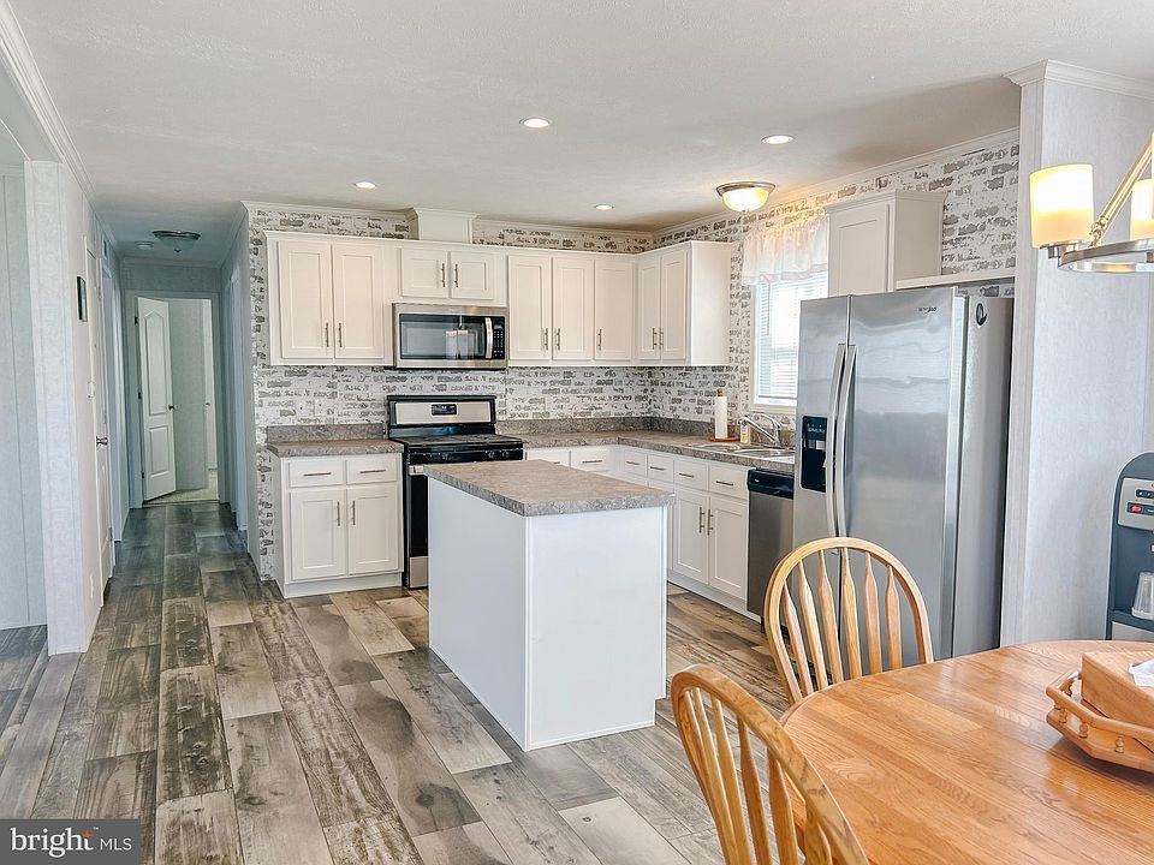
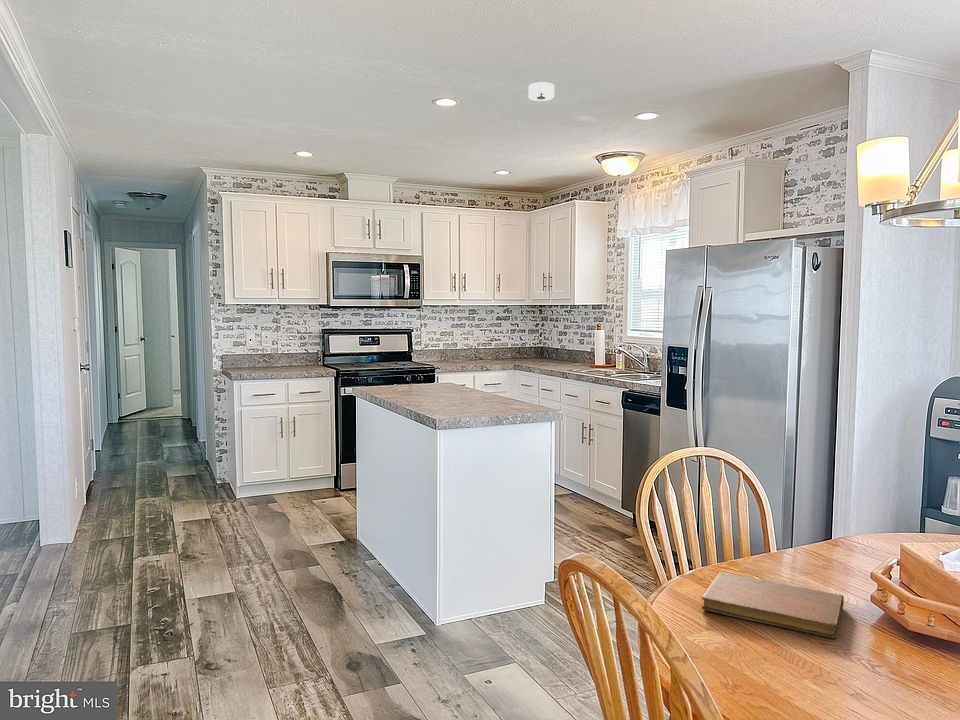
+ smoke detector [528,81,555,102]
+ notebook [701,572,845,639]
